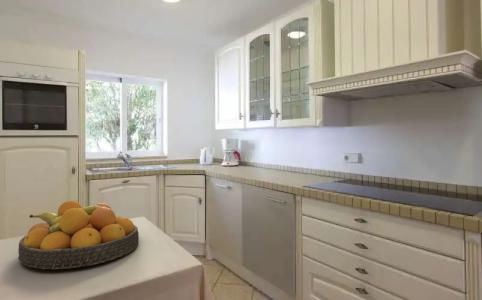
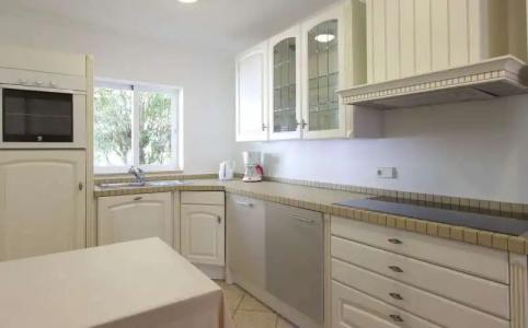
- fruit bowl [17,200,140,270]
